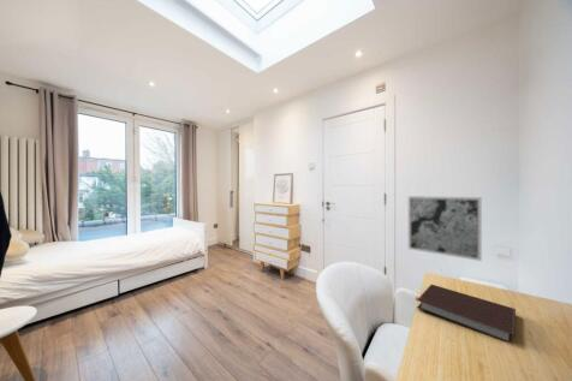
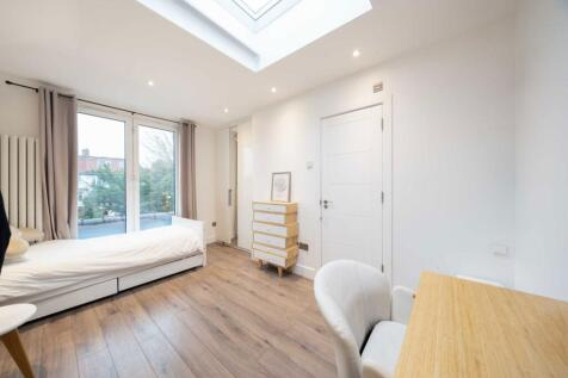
- notebook [416,284,517,344]
- wall art [407,195,483,262]
